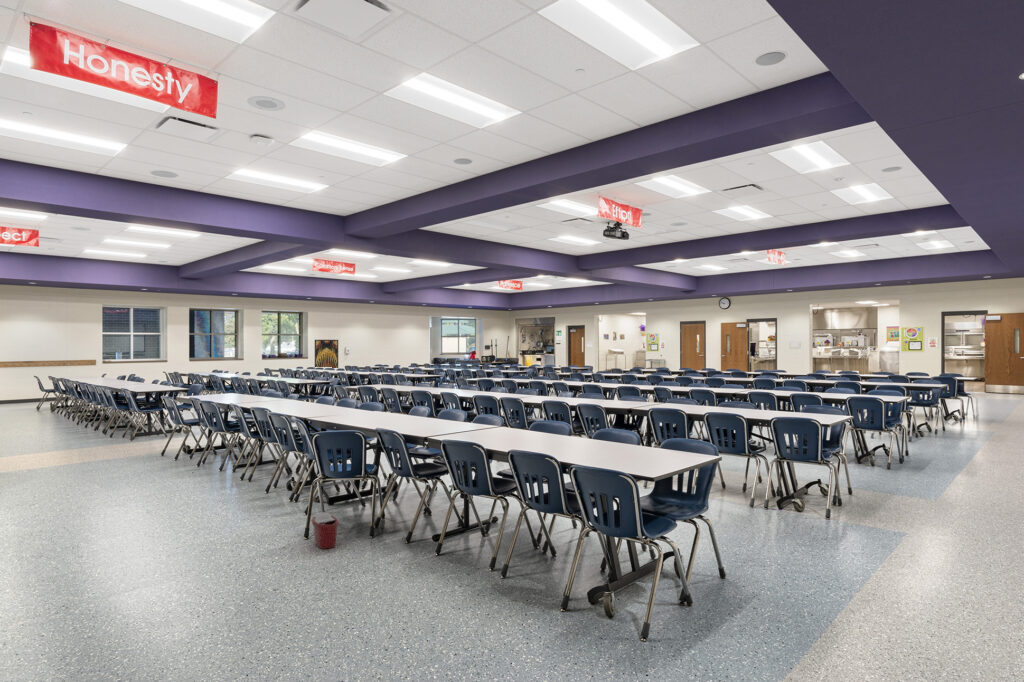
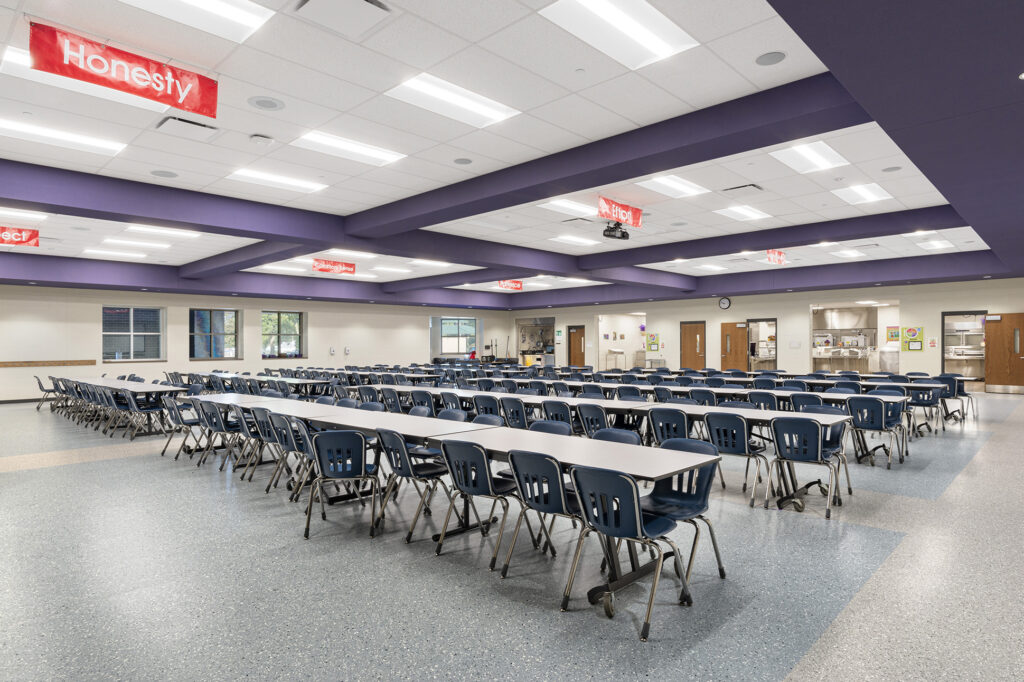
- bucket [310,511,340,550]
- wall art [314,339,339,369]
